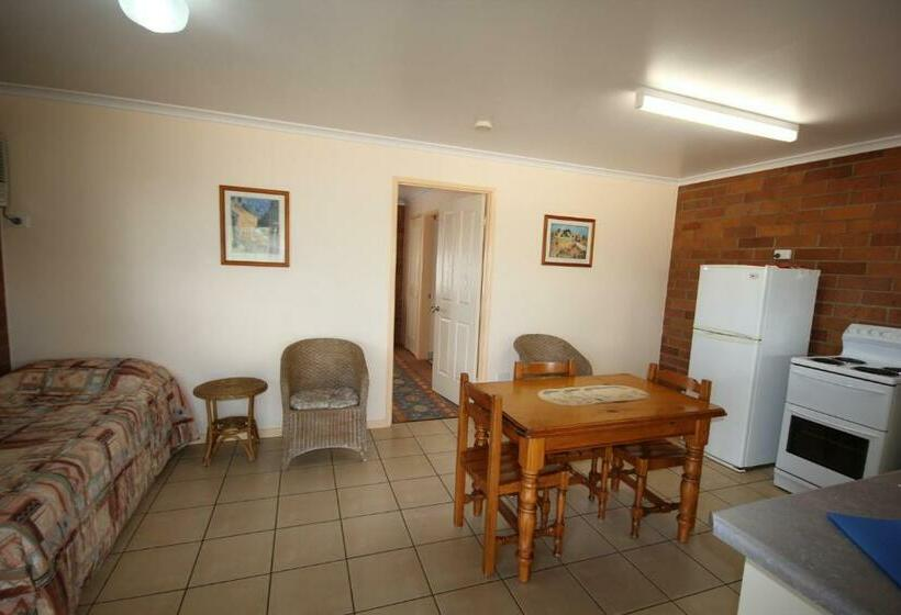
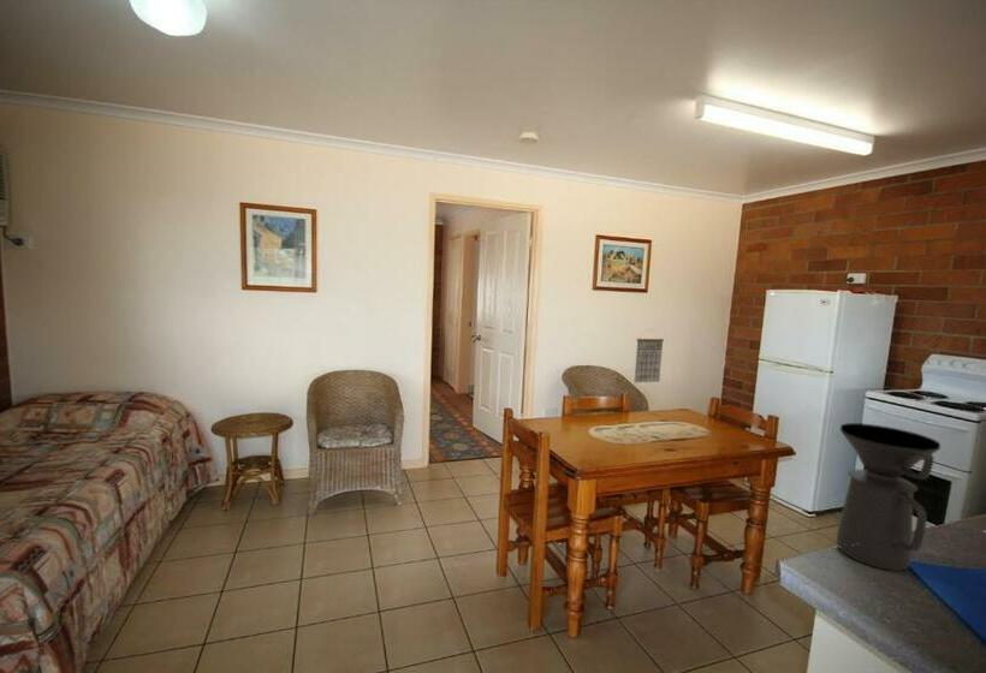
+ coffee maker [836,422,942,572]
+ calendar [634,328,665,383]
